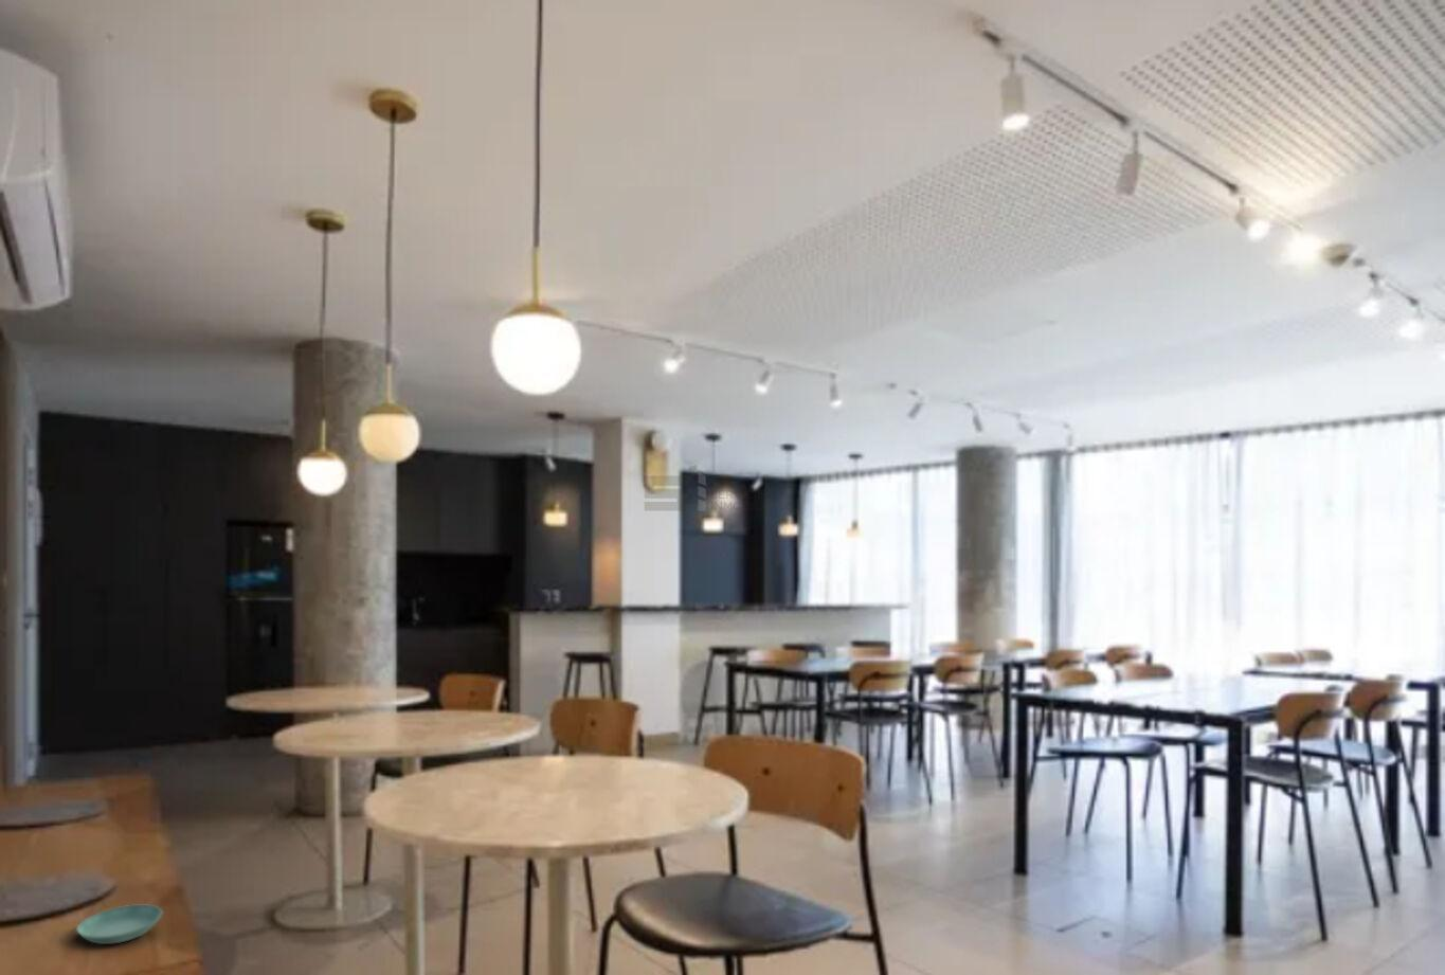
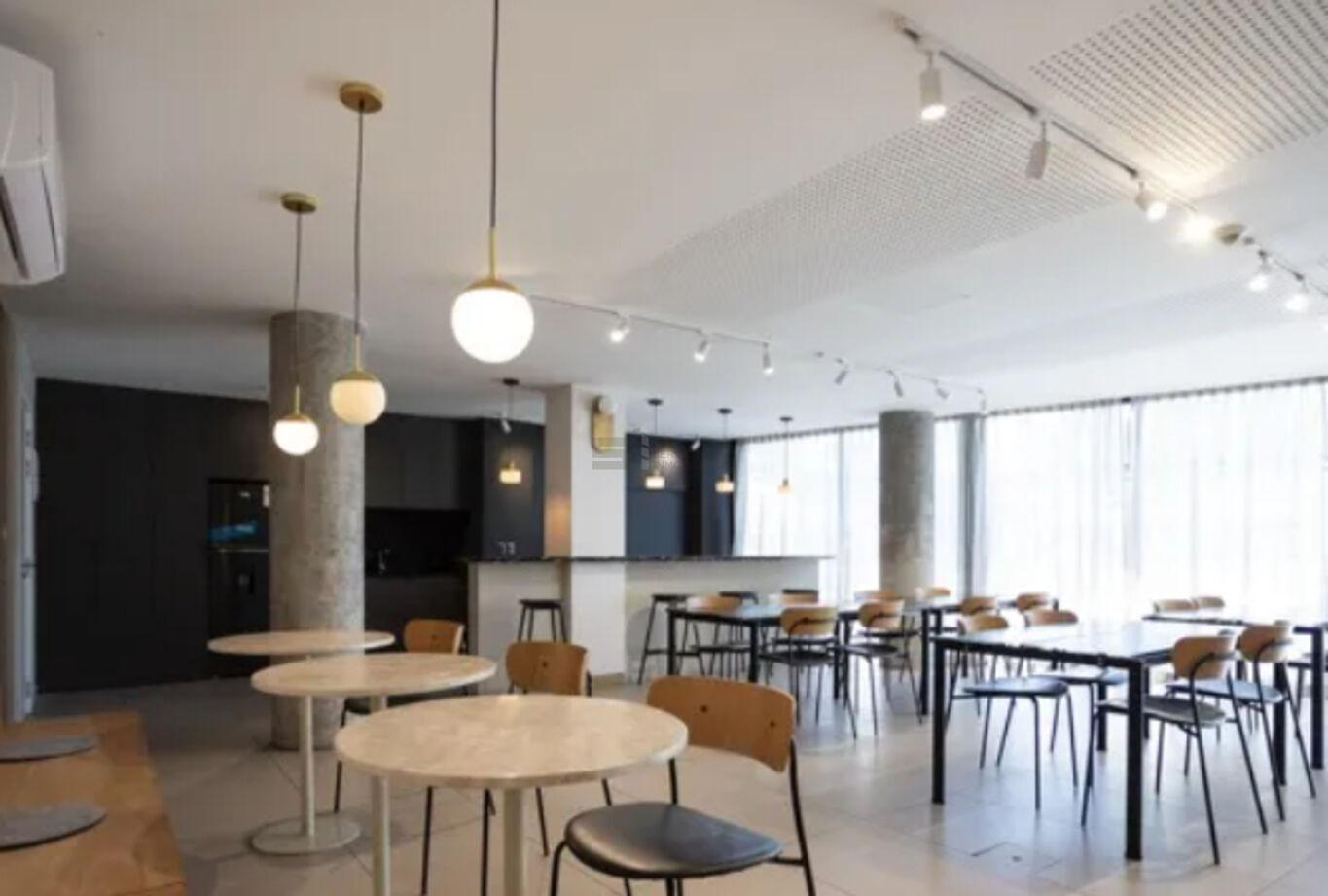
- saucer [75,904,163,946]
